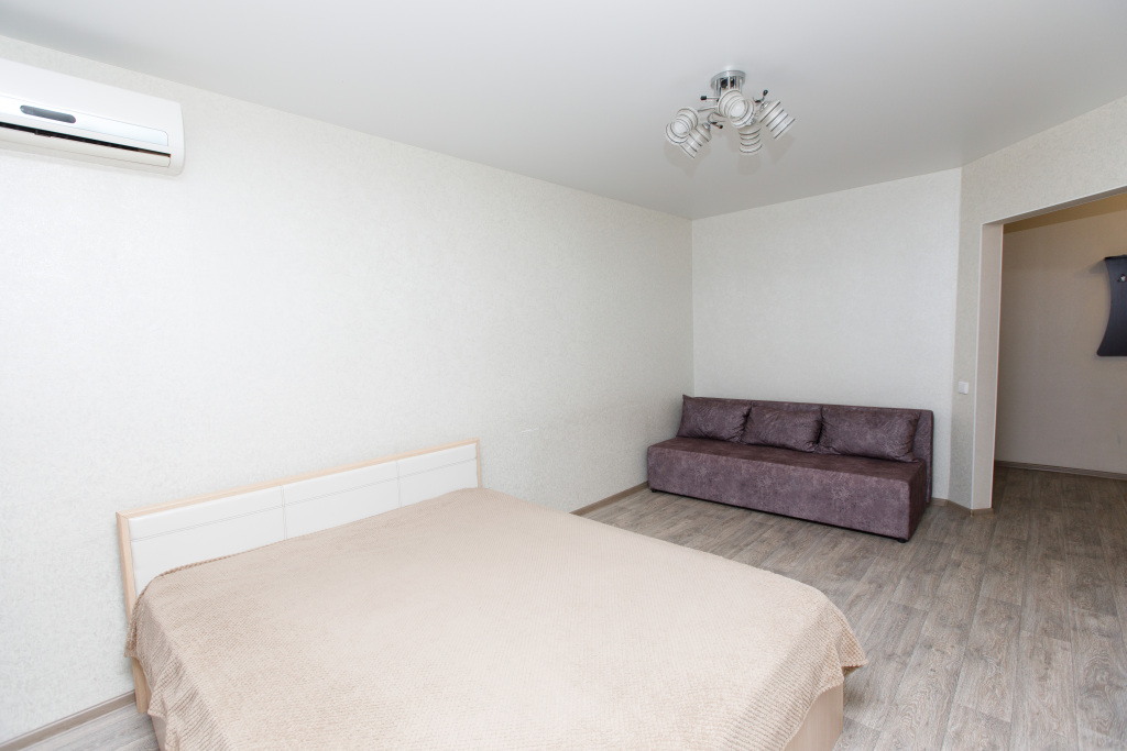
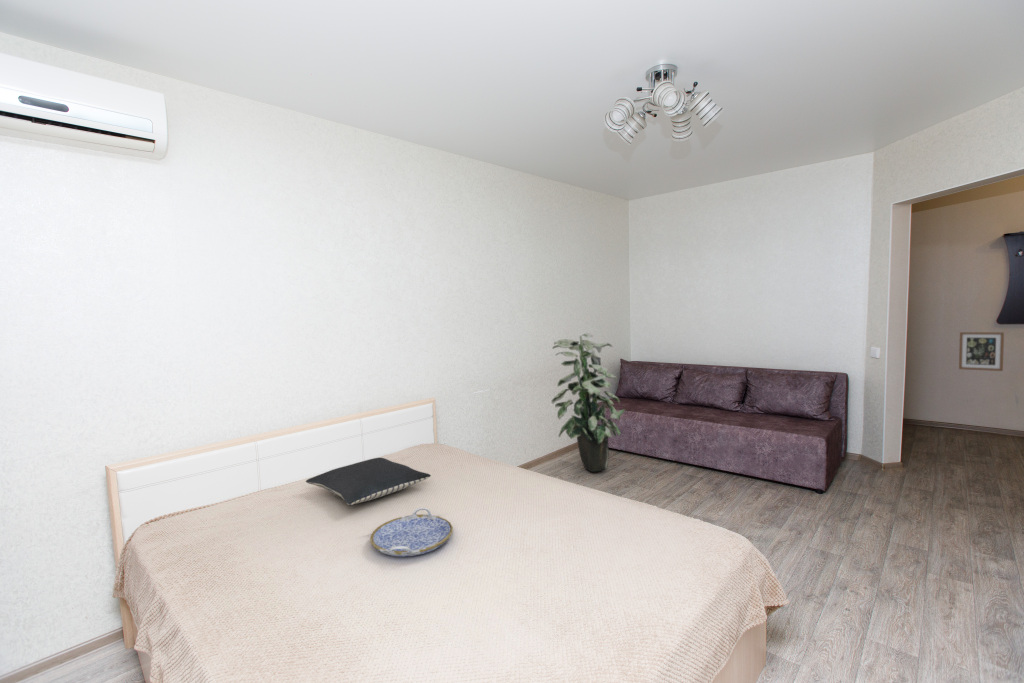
+ serving tray [369,507,454,558]
+ indoor plant [551,332,627,473]
+ wall art [958,331,1005,372]
+ pillow [305,457,432,506]
